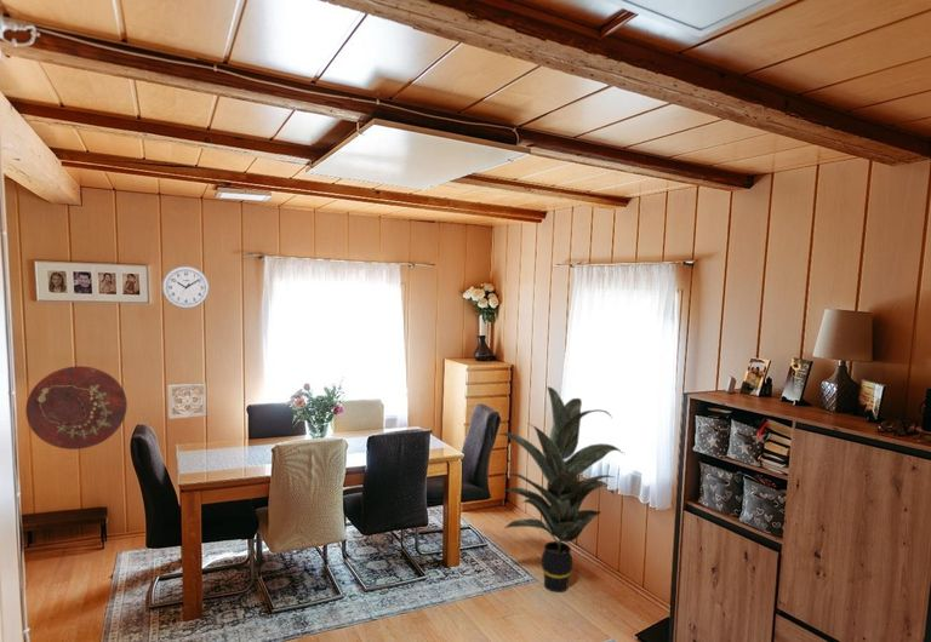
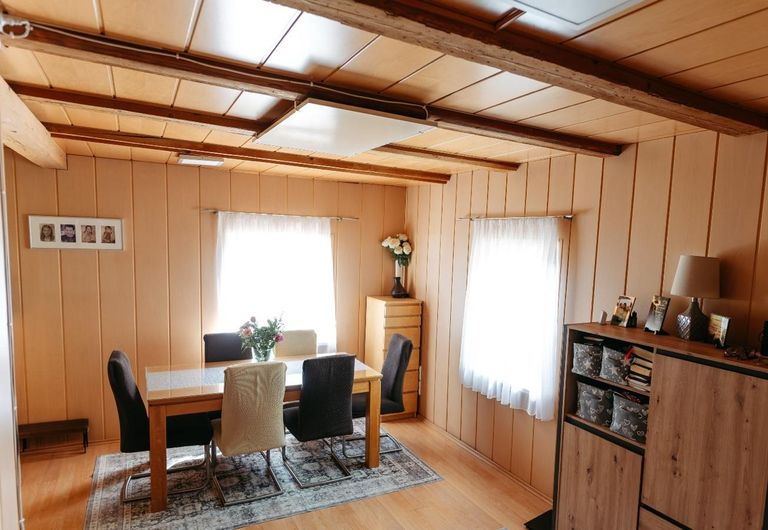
- wall clock [161,265,211,310]
- wall ornament [167,382,207,420]
- decorative platter [24,365,128,451]
- indoor plant [497,385,624,594]
